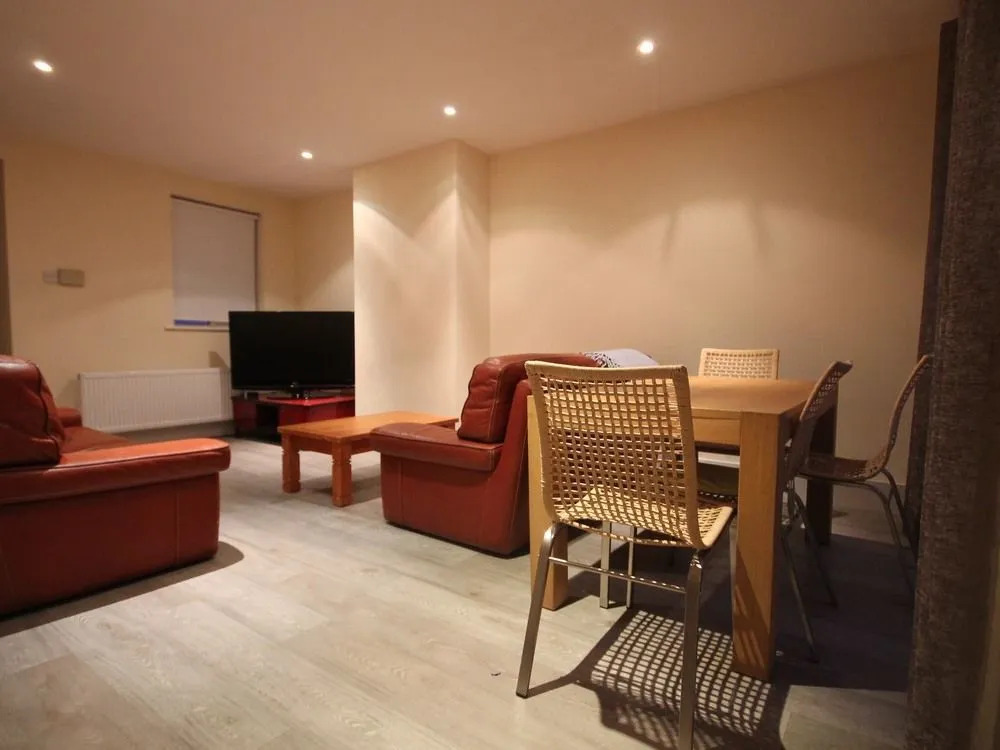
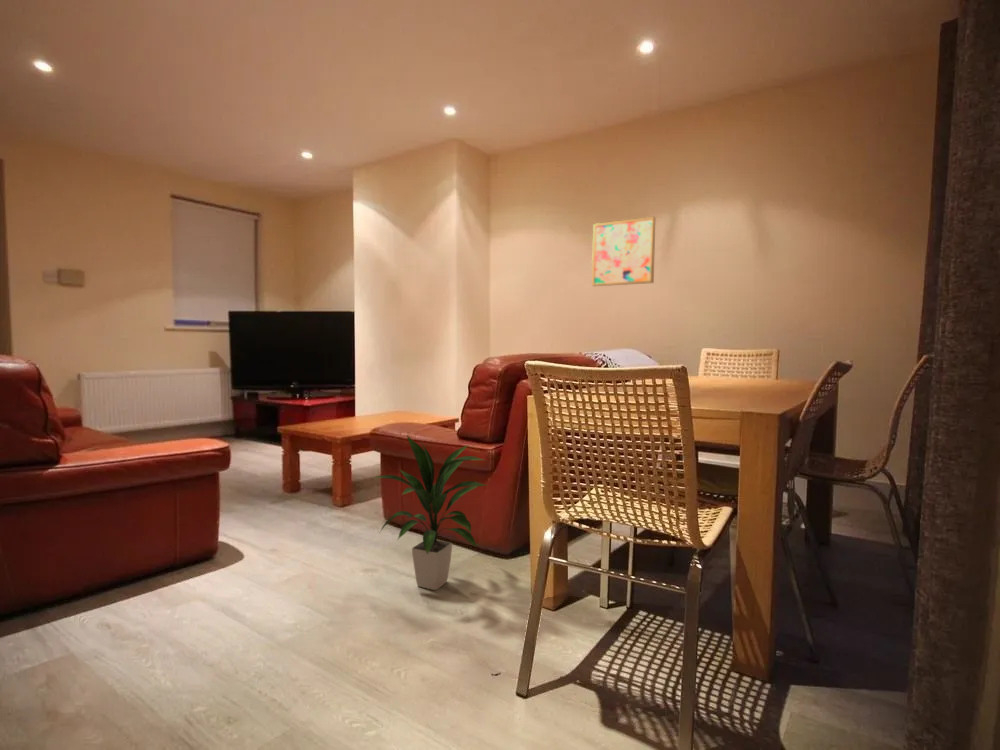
+ indoor plant [372,434,489,591]
+ wall art [591,216,656,287]
